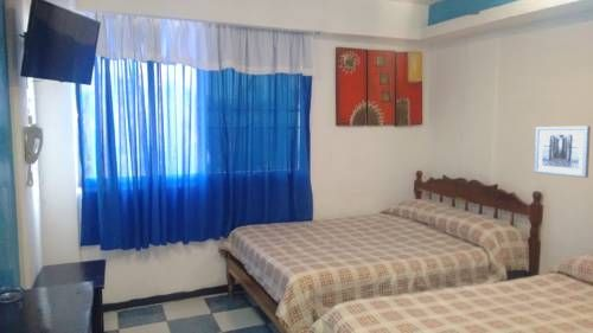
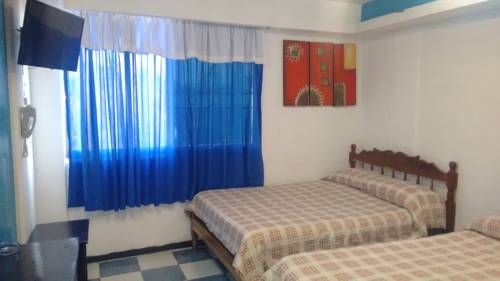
- wall art [533,126,592,179]
